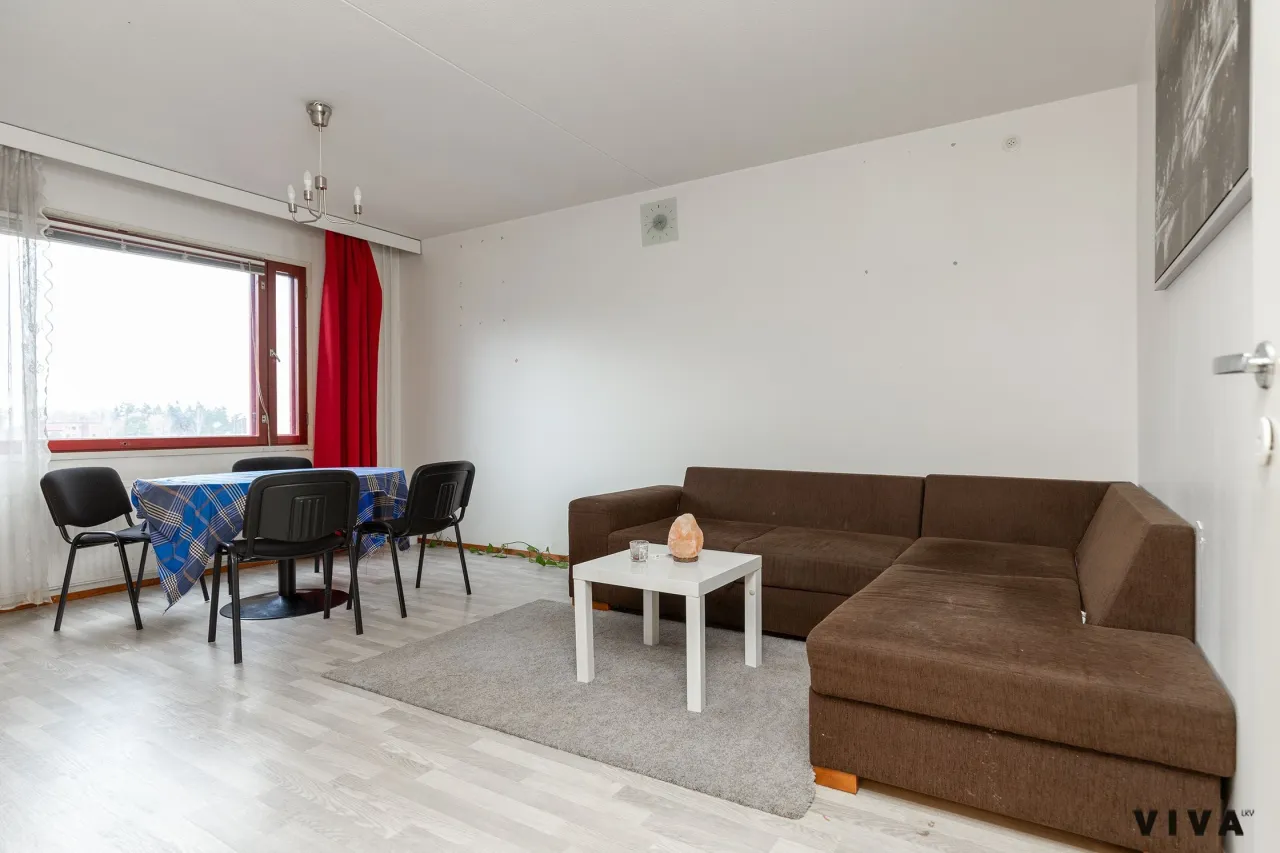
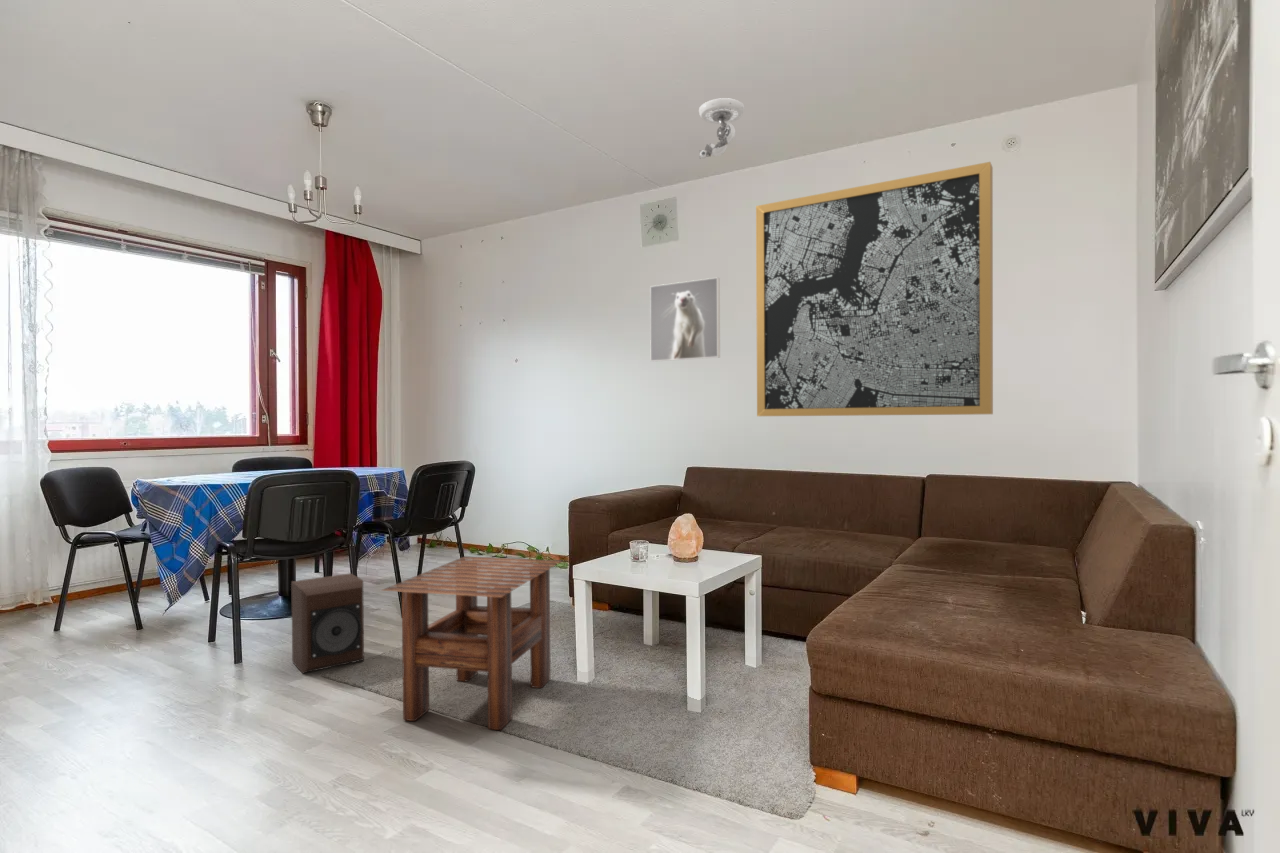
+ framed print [649,276,721,362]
+ side table [379,555,563,731]
+ wall art [755,161,994,417]
+ speaker [290,572,365,674]
+ security camera [698,97,745,159]
